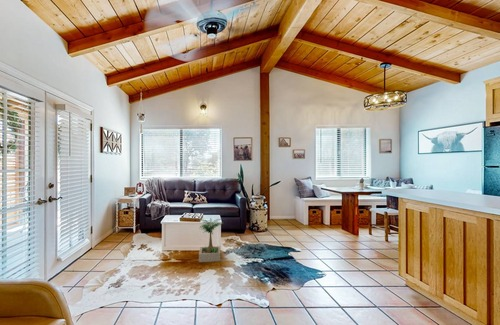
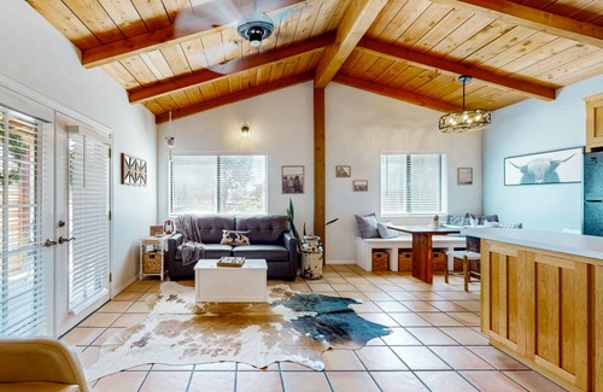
- potted plant [198,218,225,263]
